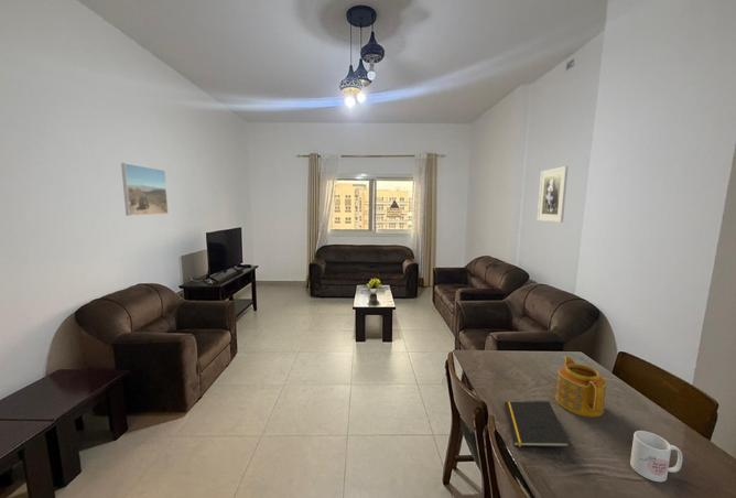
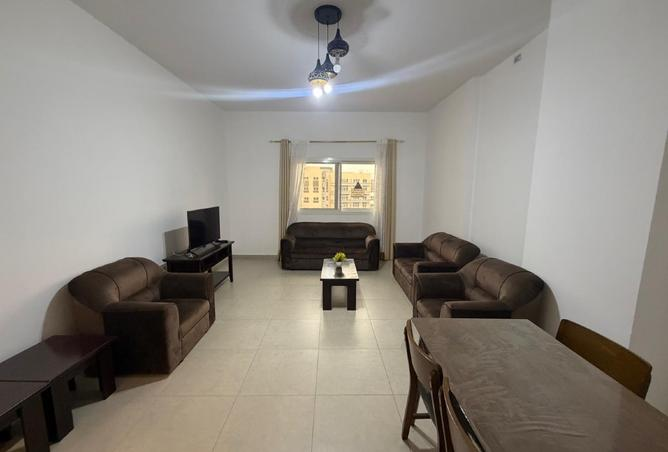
- notepad [504,400,571,448]
- mug [629,430,683,483]
- teapot [554,356,607,419]
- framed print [120,162,170,217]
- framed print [537,165,569,224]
